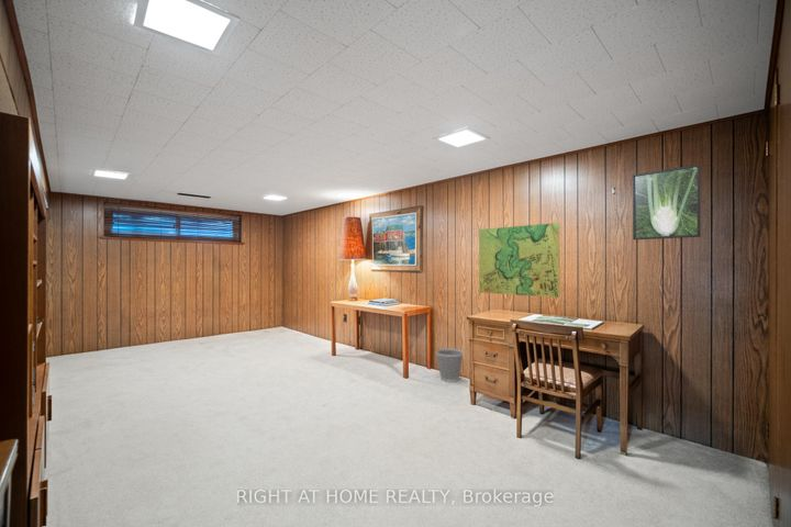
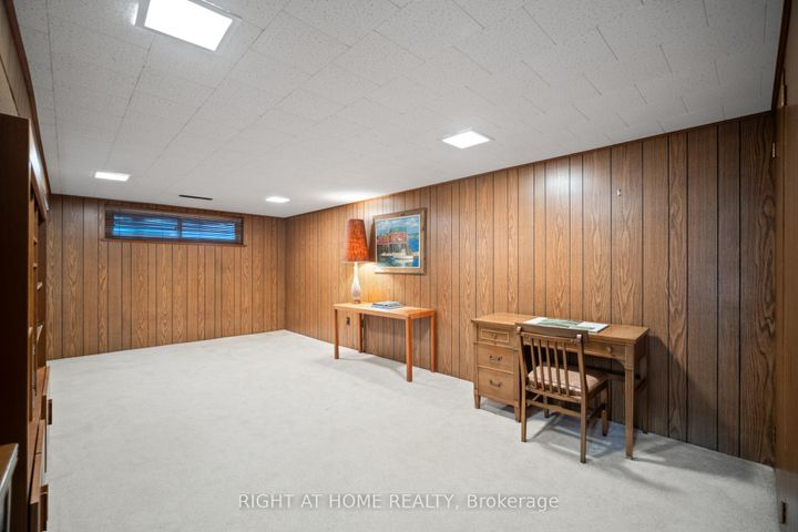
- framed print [632,164,702,240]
- wastebasket [435,347,465,383]
- map [478,222,561,299]
